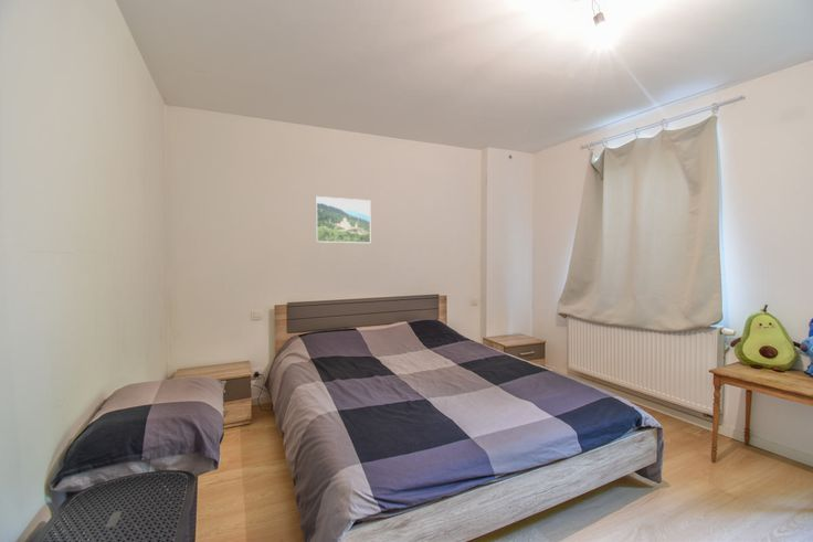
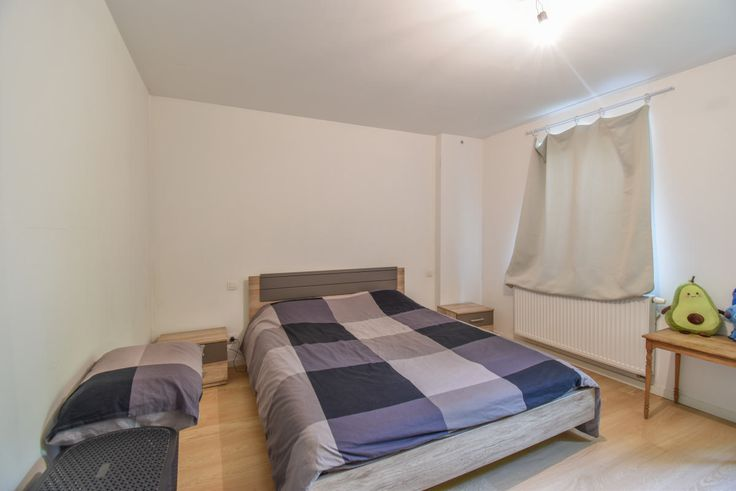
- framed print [315,195,371,244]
